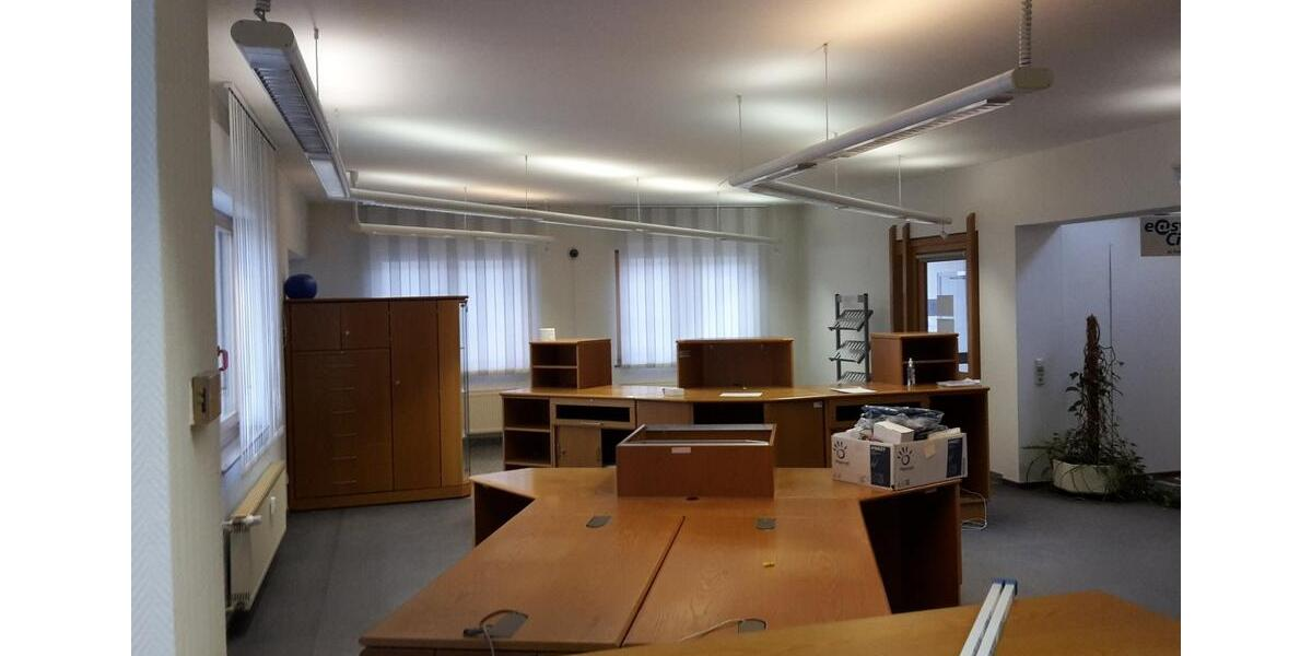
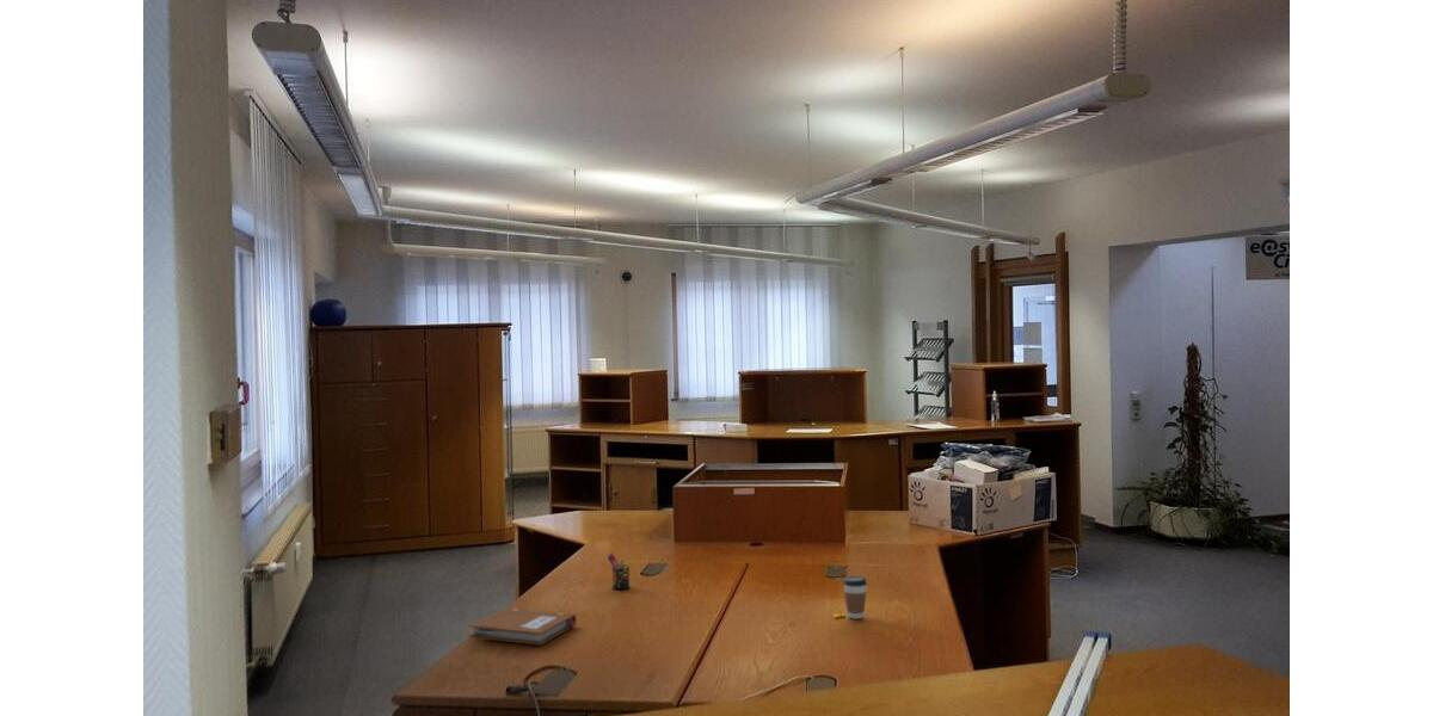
+ coffee cup [842,575,868,621]
+ notebook [468,607,578,647]
+ pen holder [607,551,634,591]
